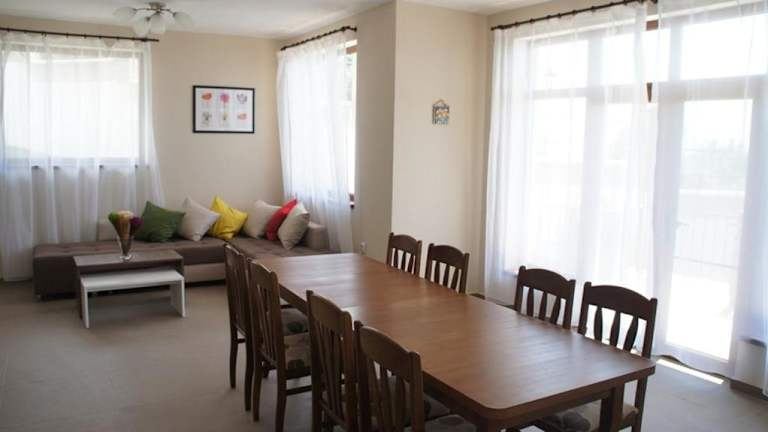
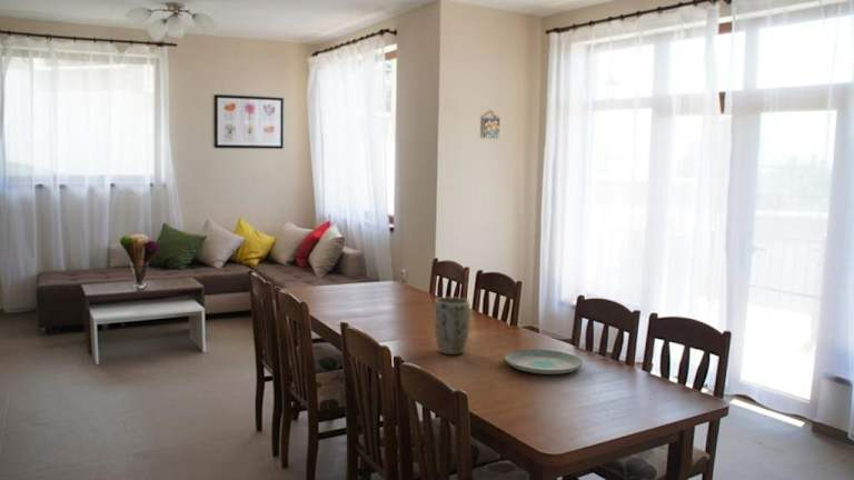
+ plant pot [433,296,470,356]
+ plate [504,349,584,376]
